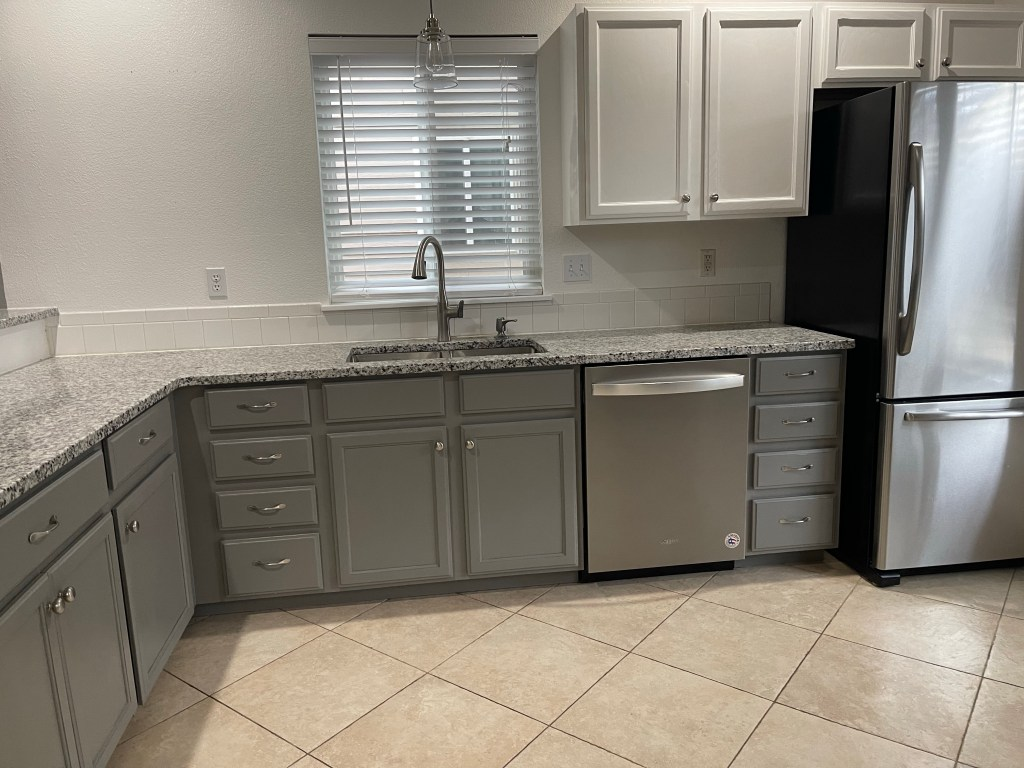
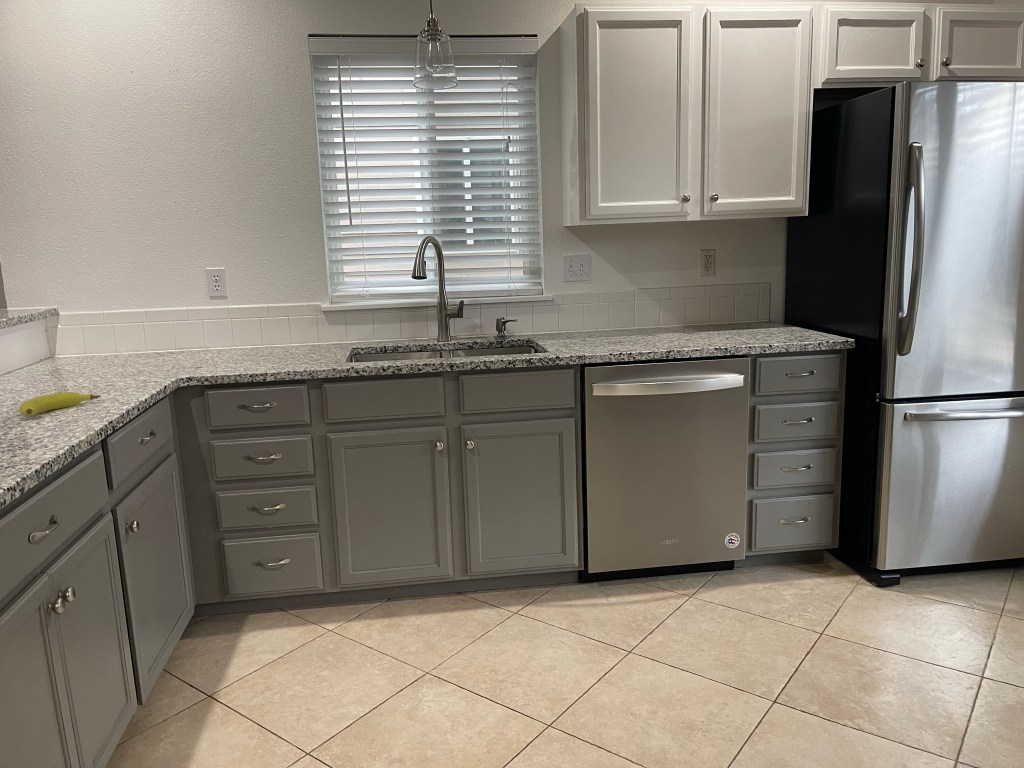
+ fruit [19,391,102,418]
